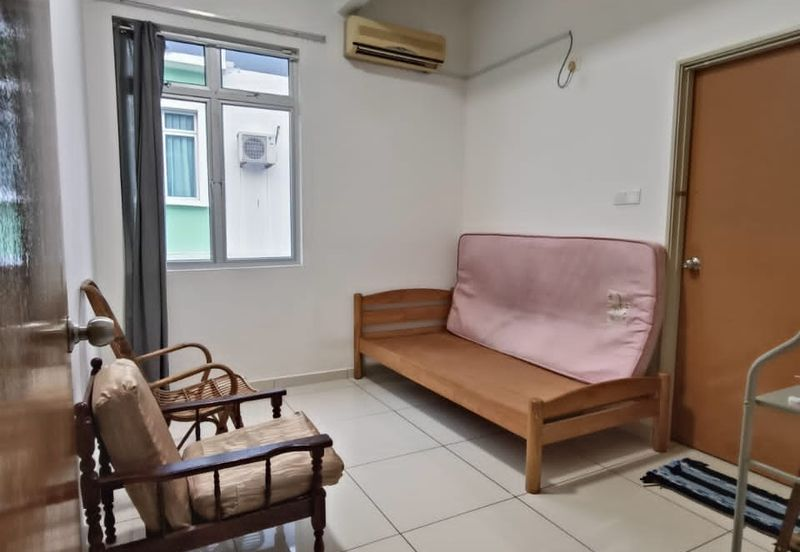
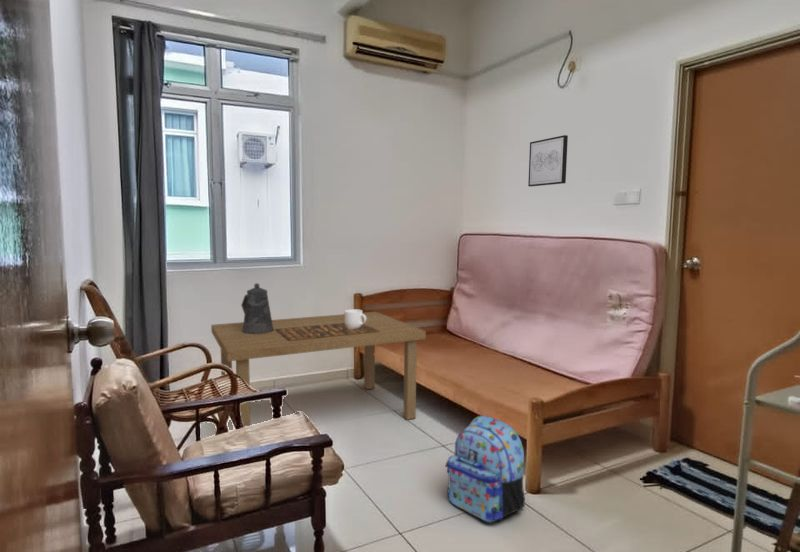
+ coffee table [210,282,427,428]
+ backpack [444,415,526,524]
+ wall art [527,134,569,188]
